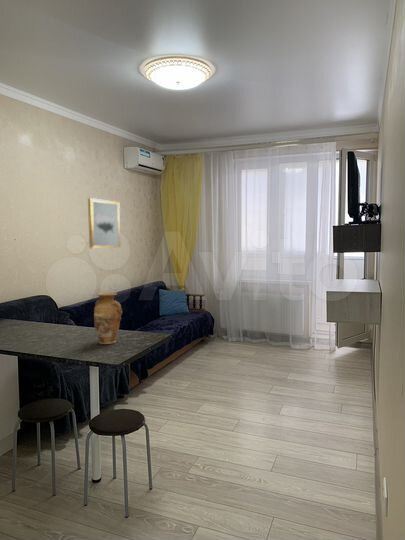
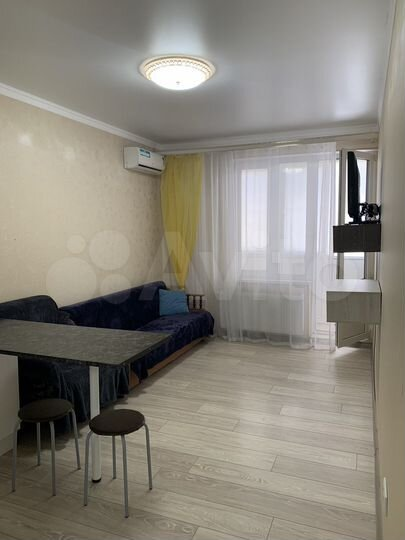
- wall art [87,197,122,249]
- vase [93,291,123,345]
